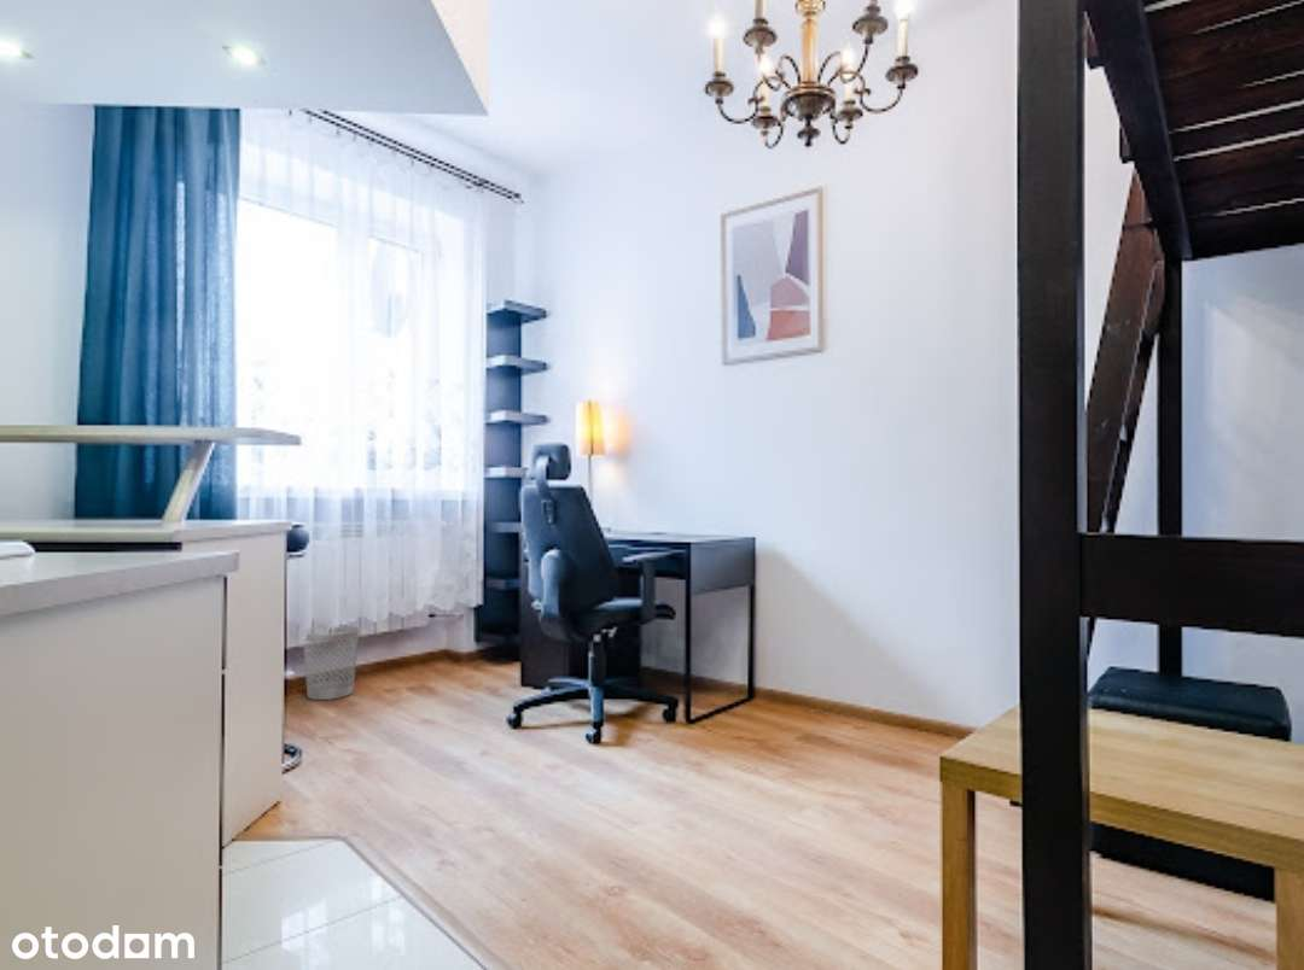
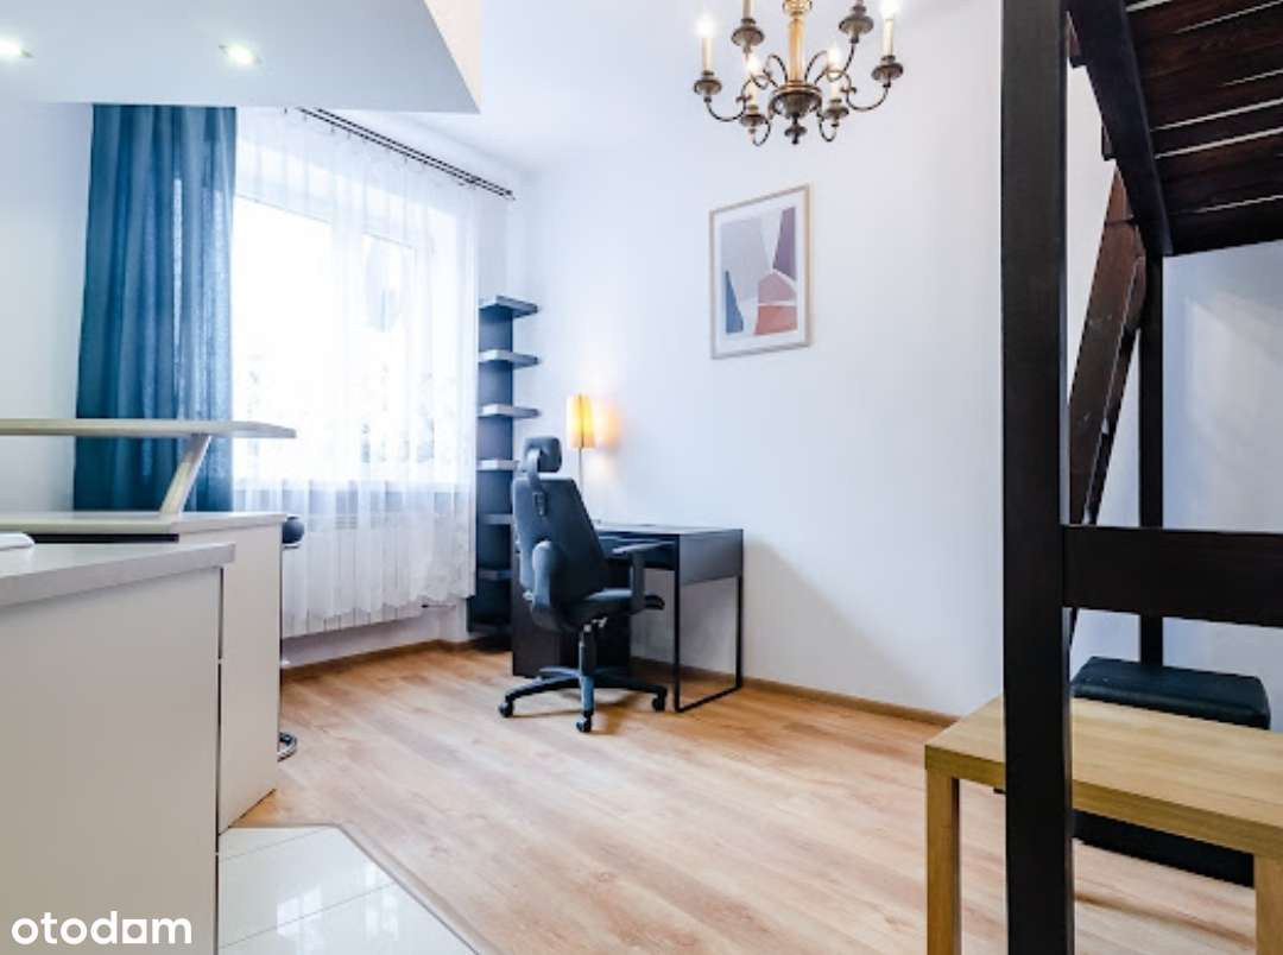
- wastebasket [302,624,361,701]
